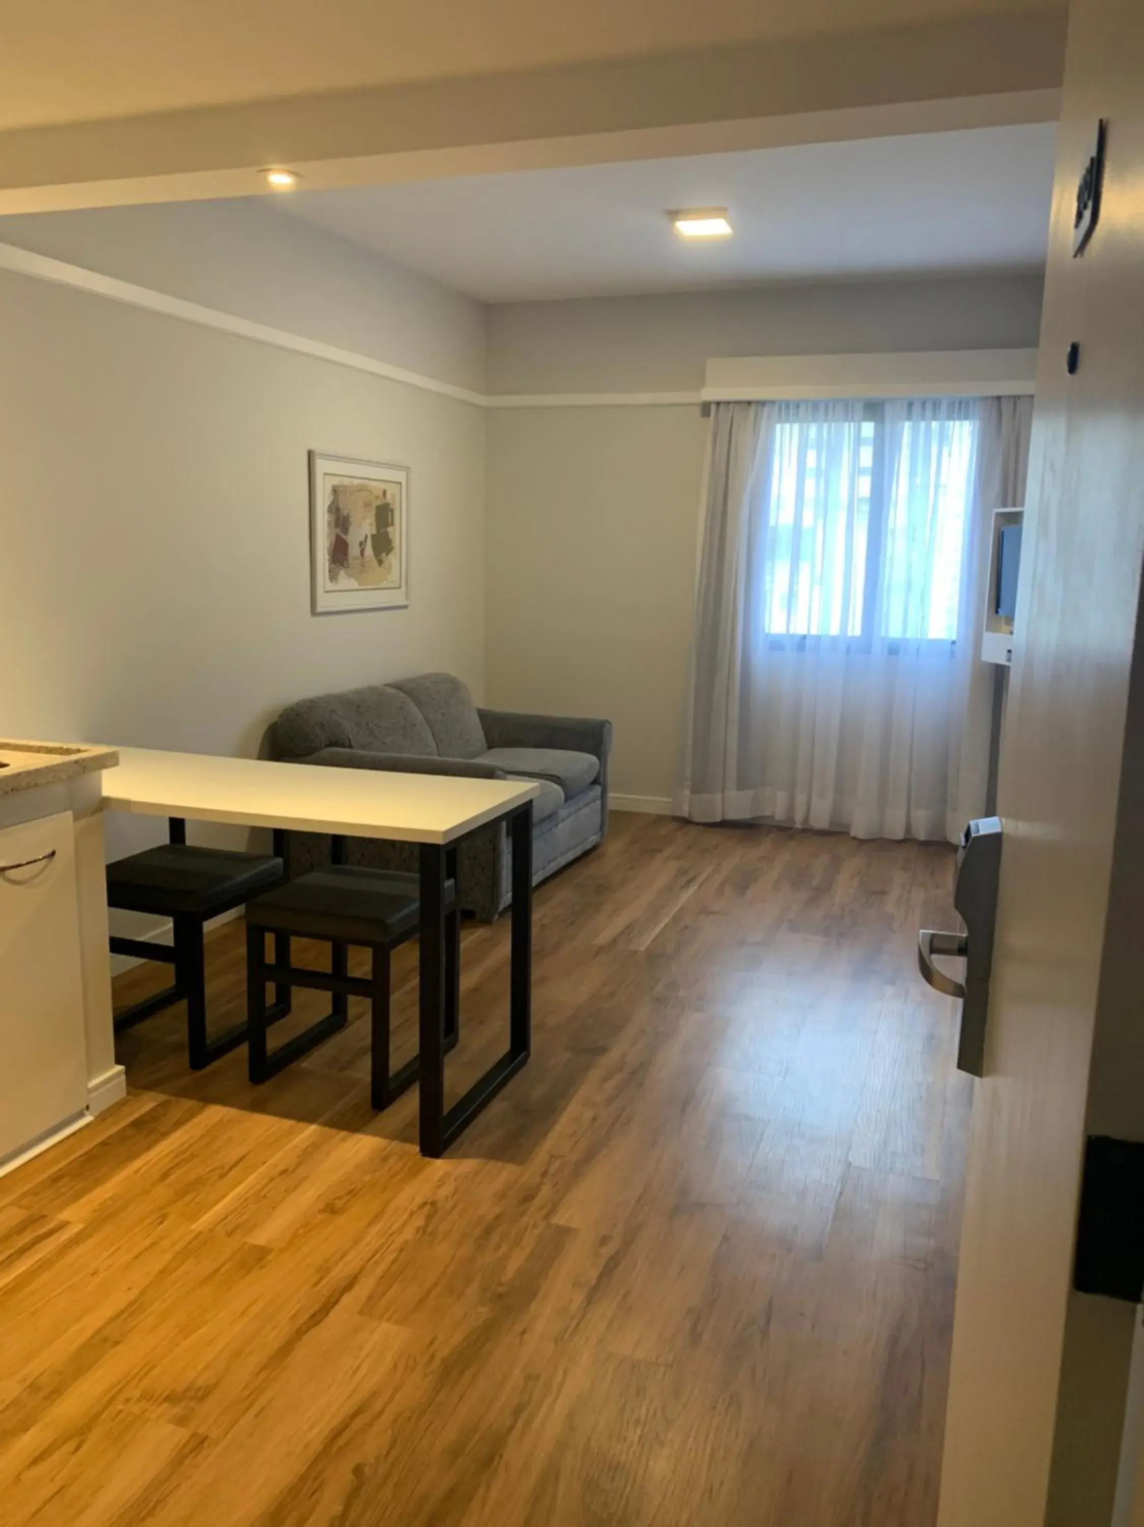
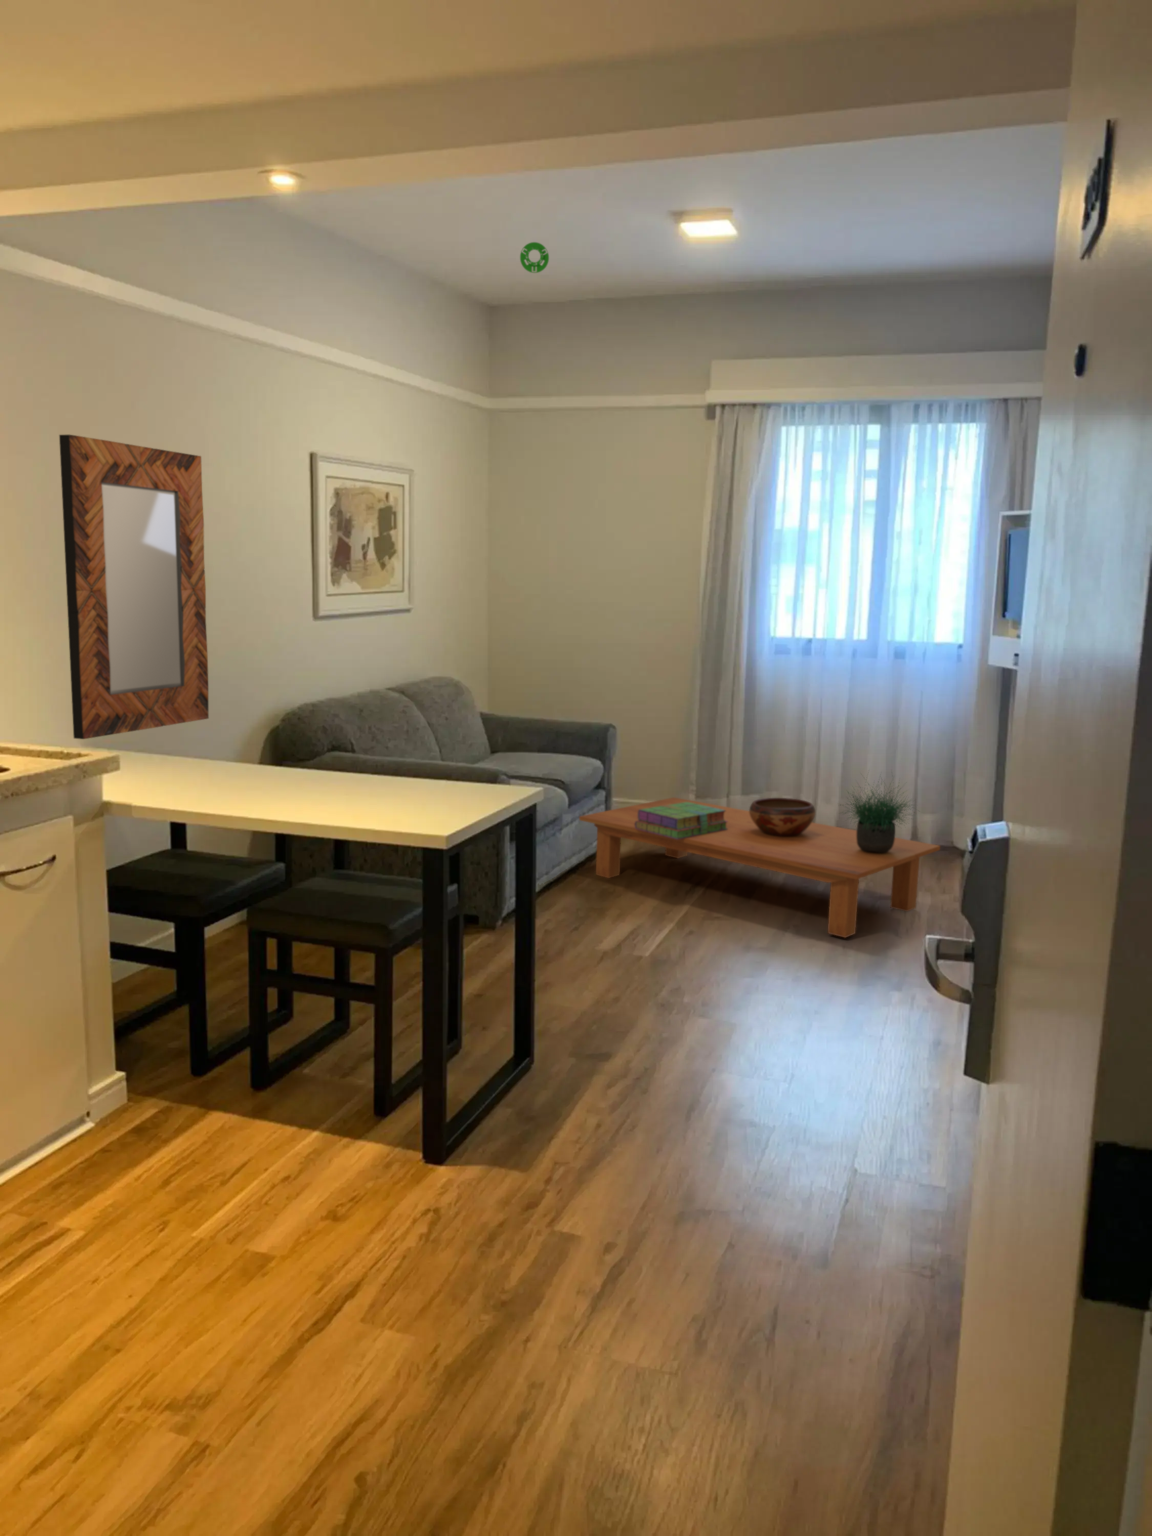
+ home mirror [59,434,209,740]
+ stack of books [635,802,727,839]
+ potted plant [837,768,922,853]
+ decorative bowl [749,797,816,836]
+ coffee table [578,797,941,939]
+ smoke detector [519,242,549,273]
